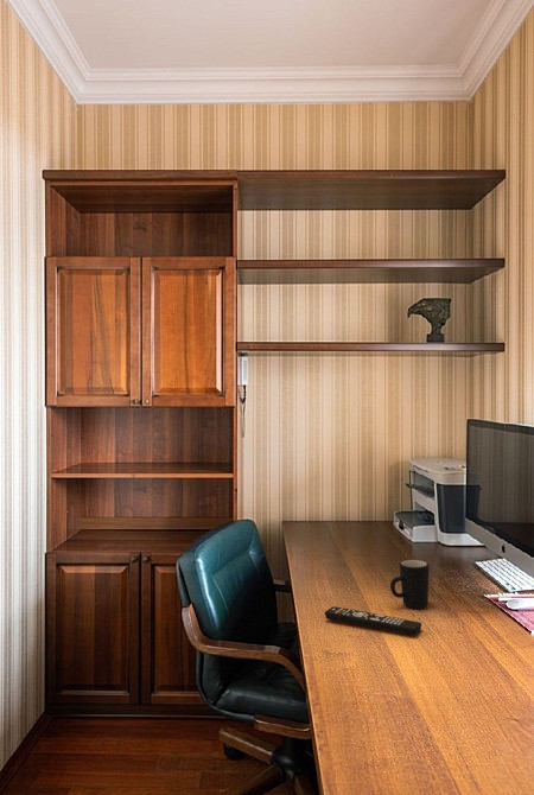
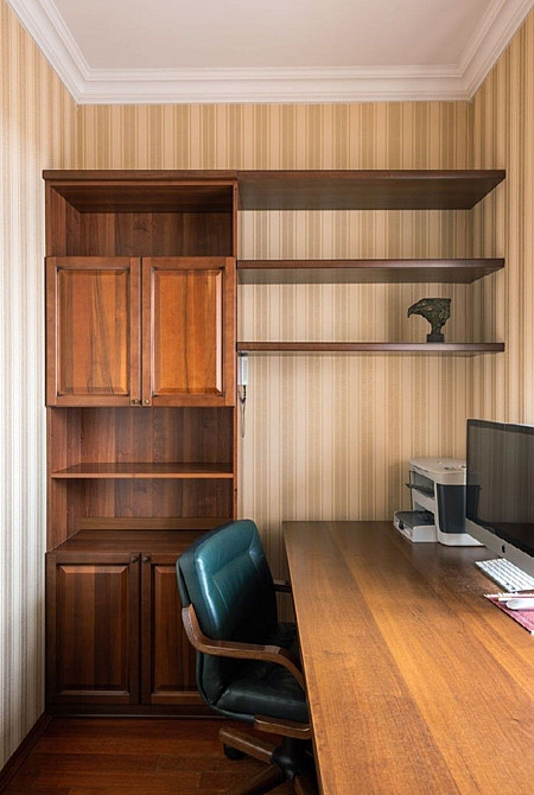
- mug [389,559,431,610]
- remote control [324,605,422,636]
